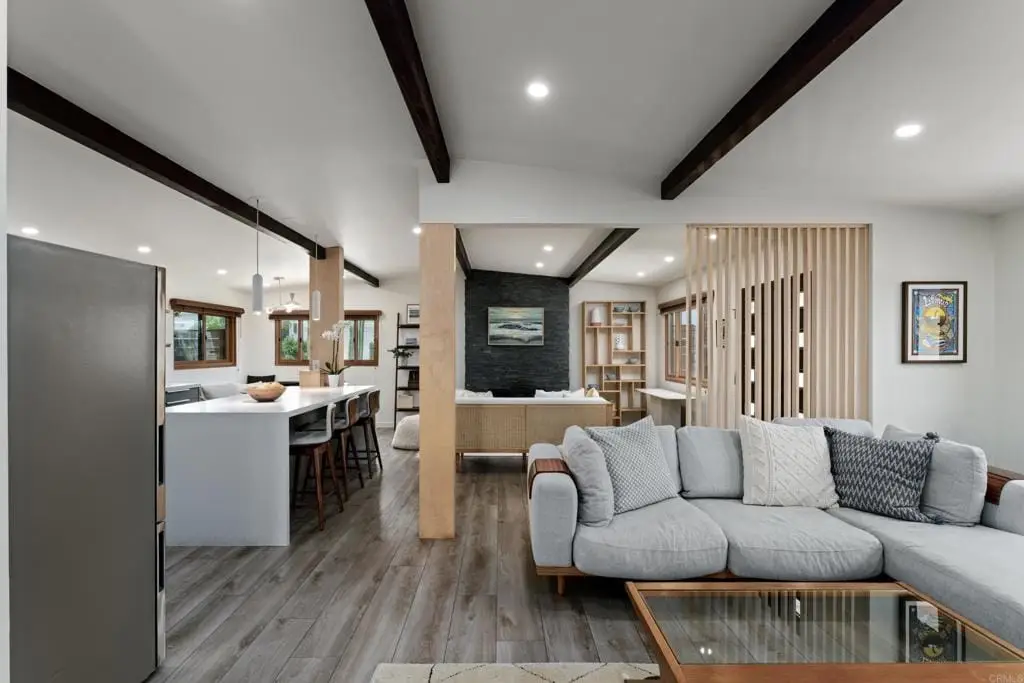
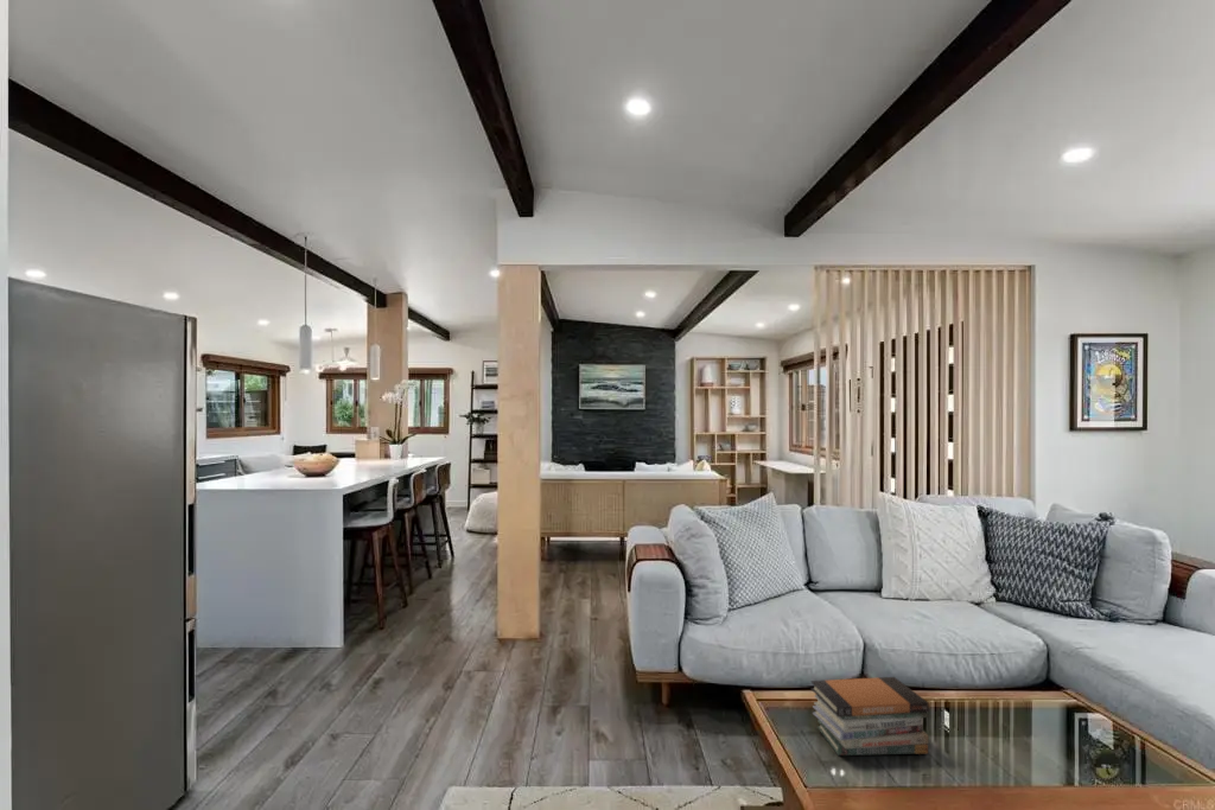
+ book stack [810,676,929,757]
